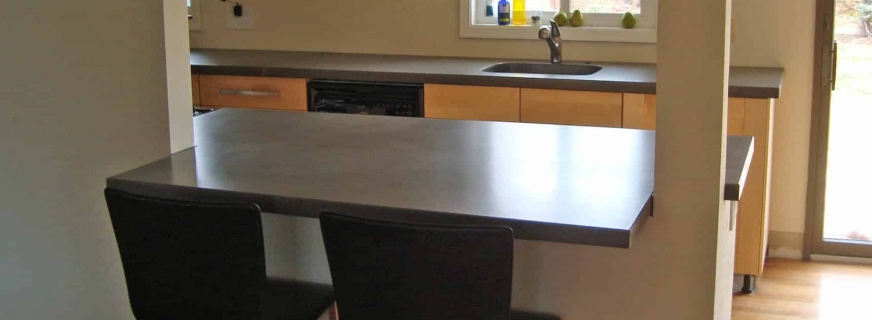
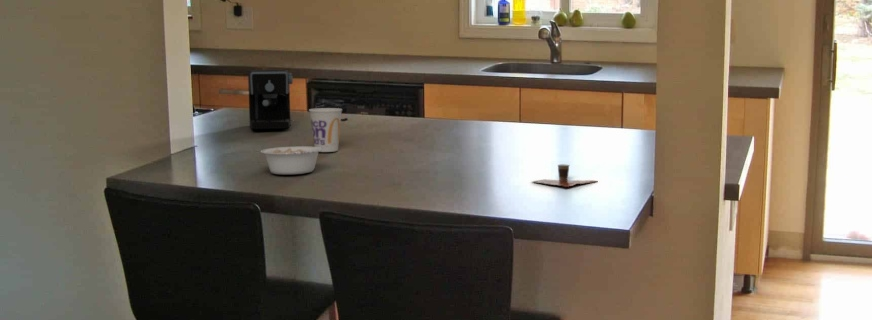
+ coffee maker [247,69,349,130]
+ cup [308,107,343,153]
+ legume [259,144,334,176]
+ cup [530,163,597,188]
